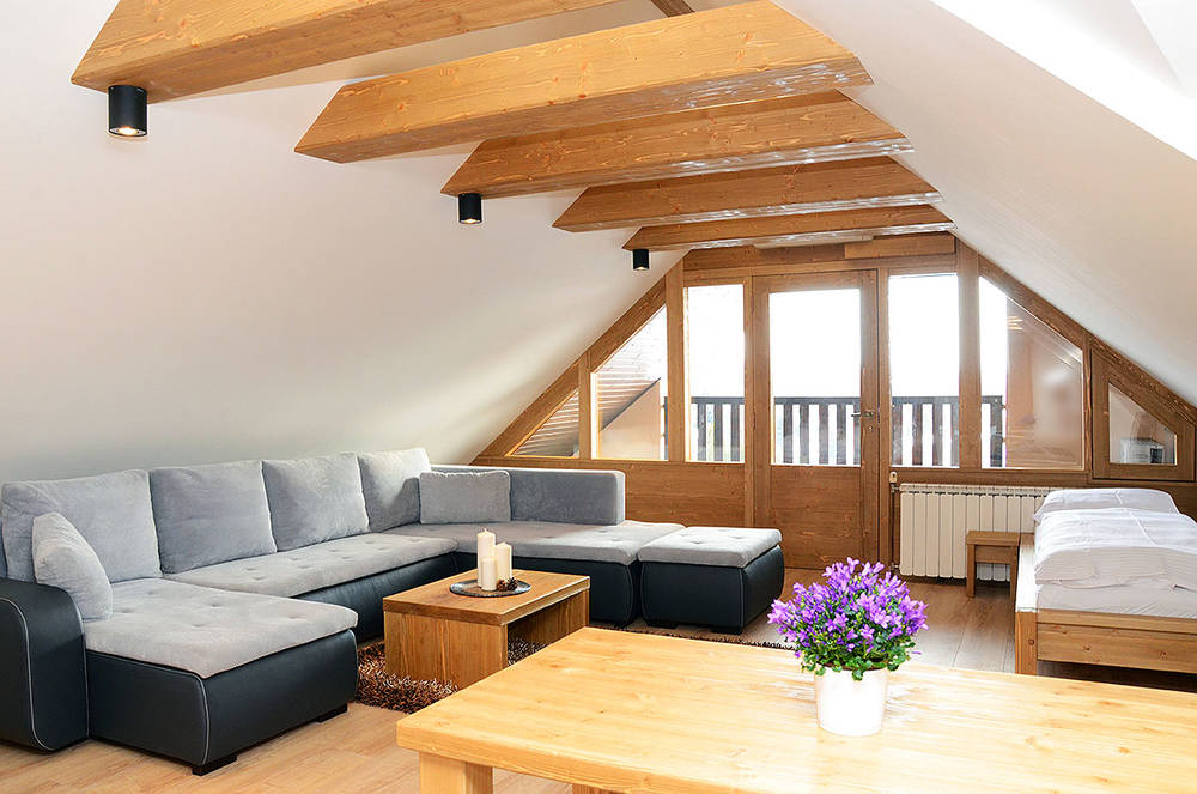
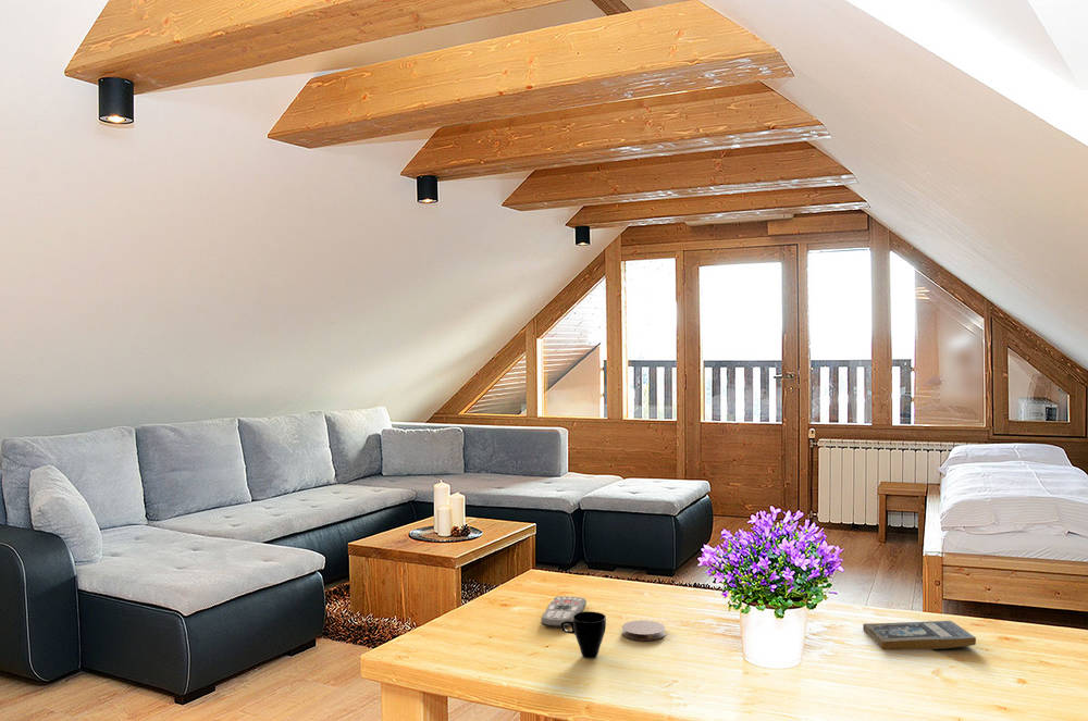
+ remote control [540,595,588,629]
+ book [862,620,977,650]
+ cup [560,611,607,659]
+ coaster [621,620,666,642]
